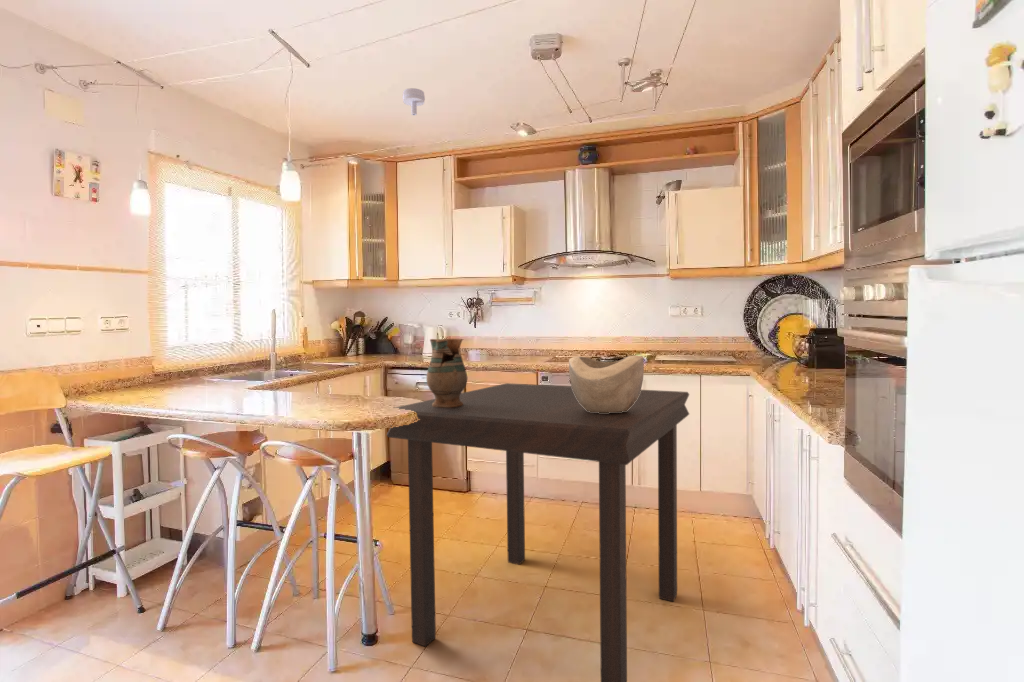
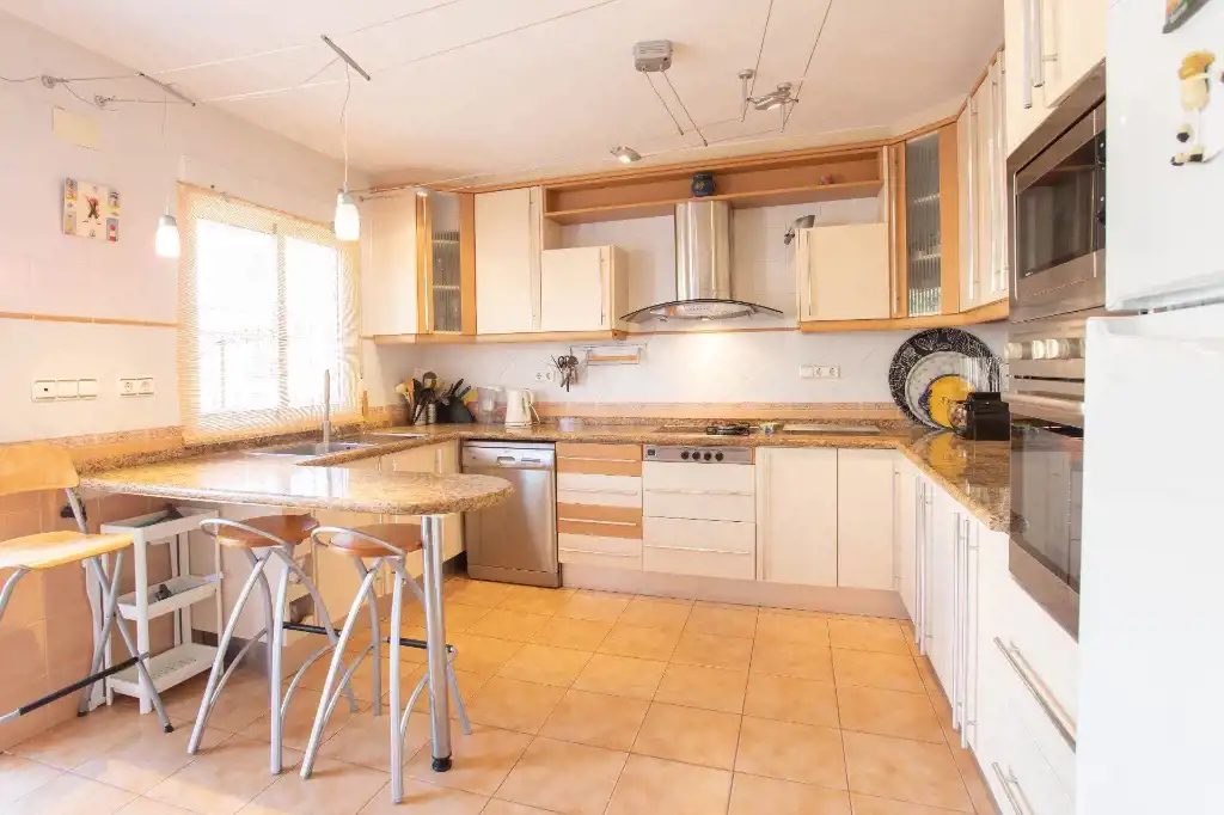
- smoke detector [402,87,426,117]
- ceramic pitcher [425,338,468,408]
- dining table [386,382,690,682]
- decorative bowl [568,355,645,413]
